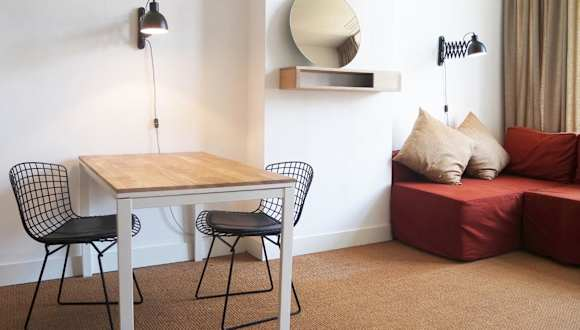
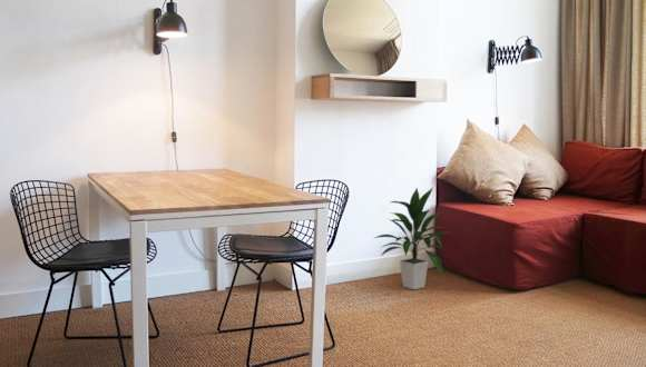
+ indoor plant [374,186,449,290]
